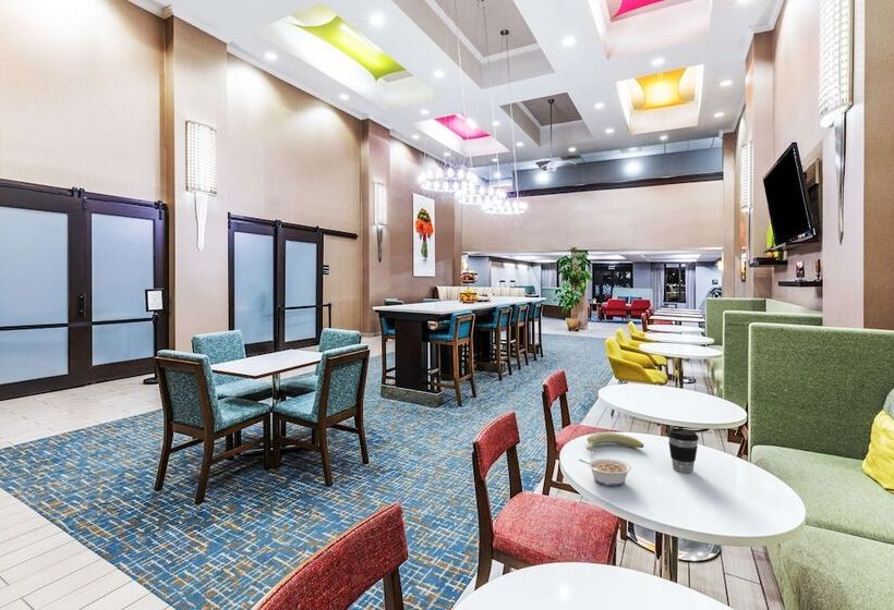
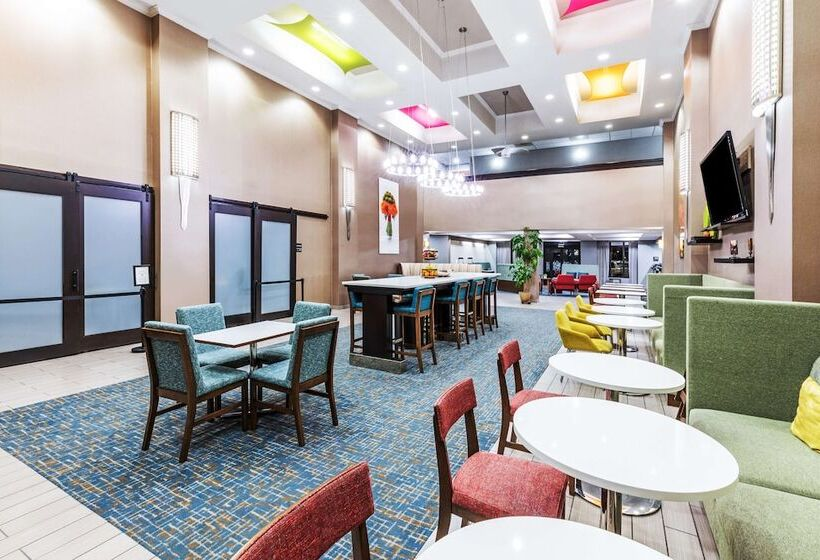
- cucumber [585,431,645,451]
- coffee cup [667,427,700,474]
- legume [578,457,632,487]
